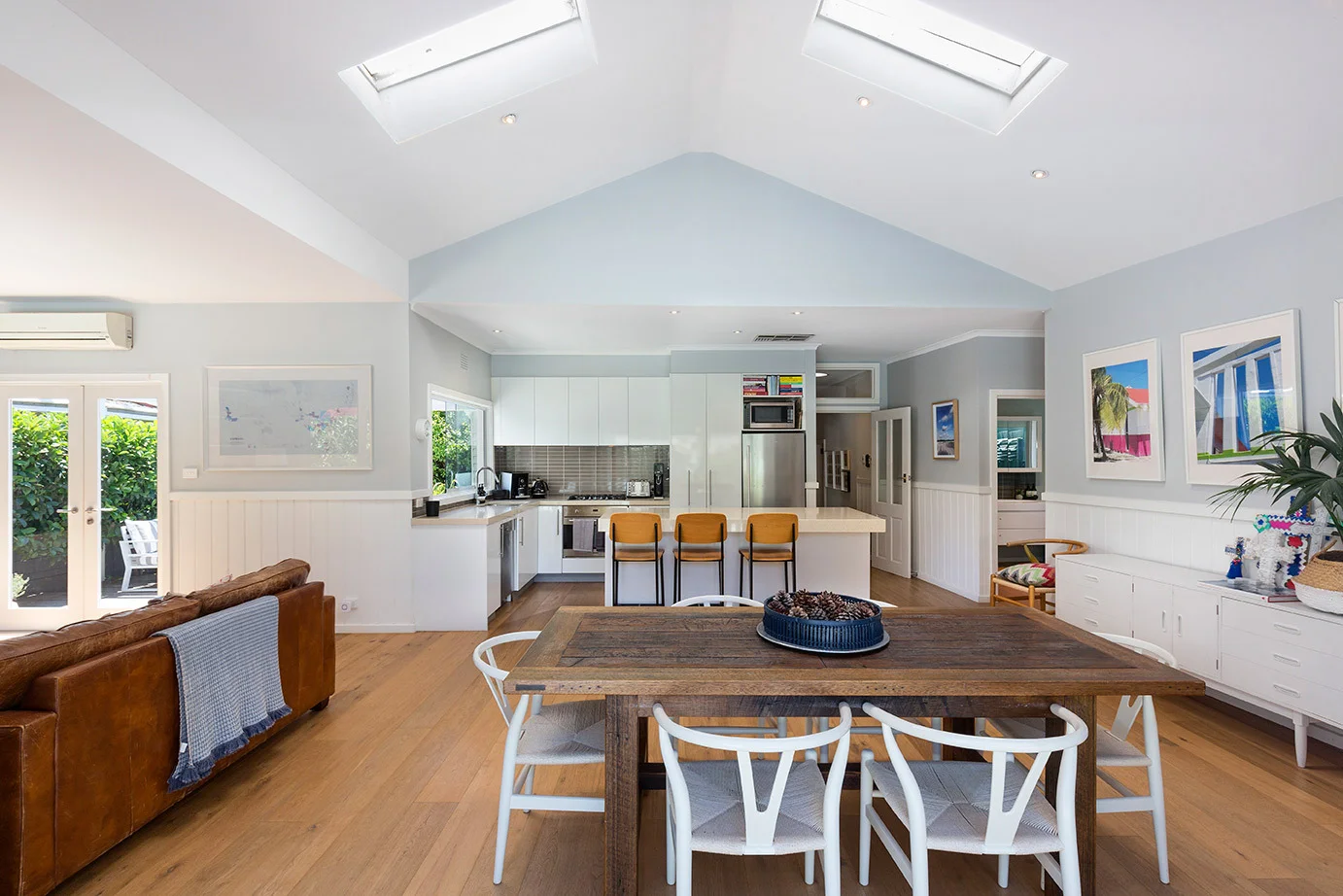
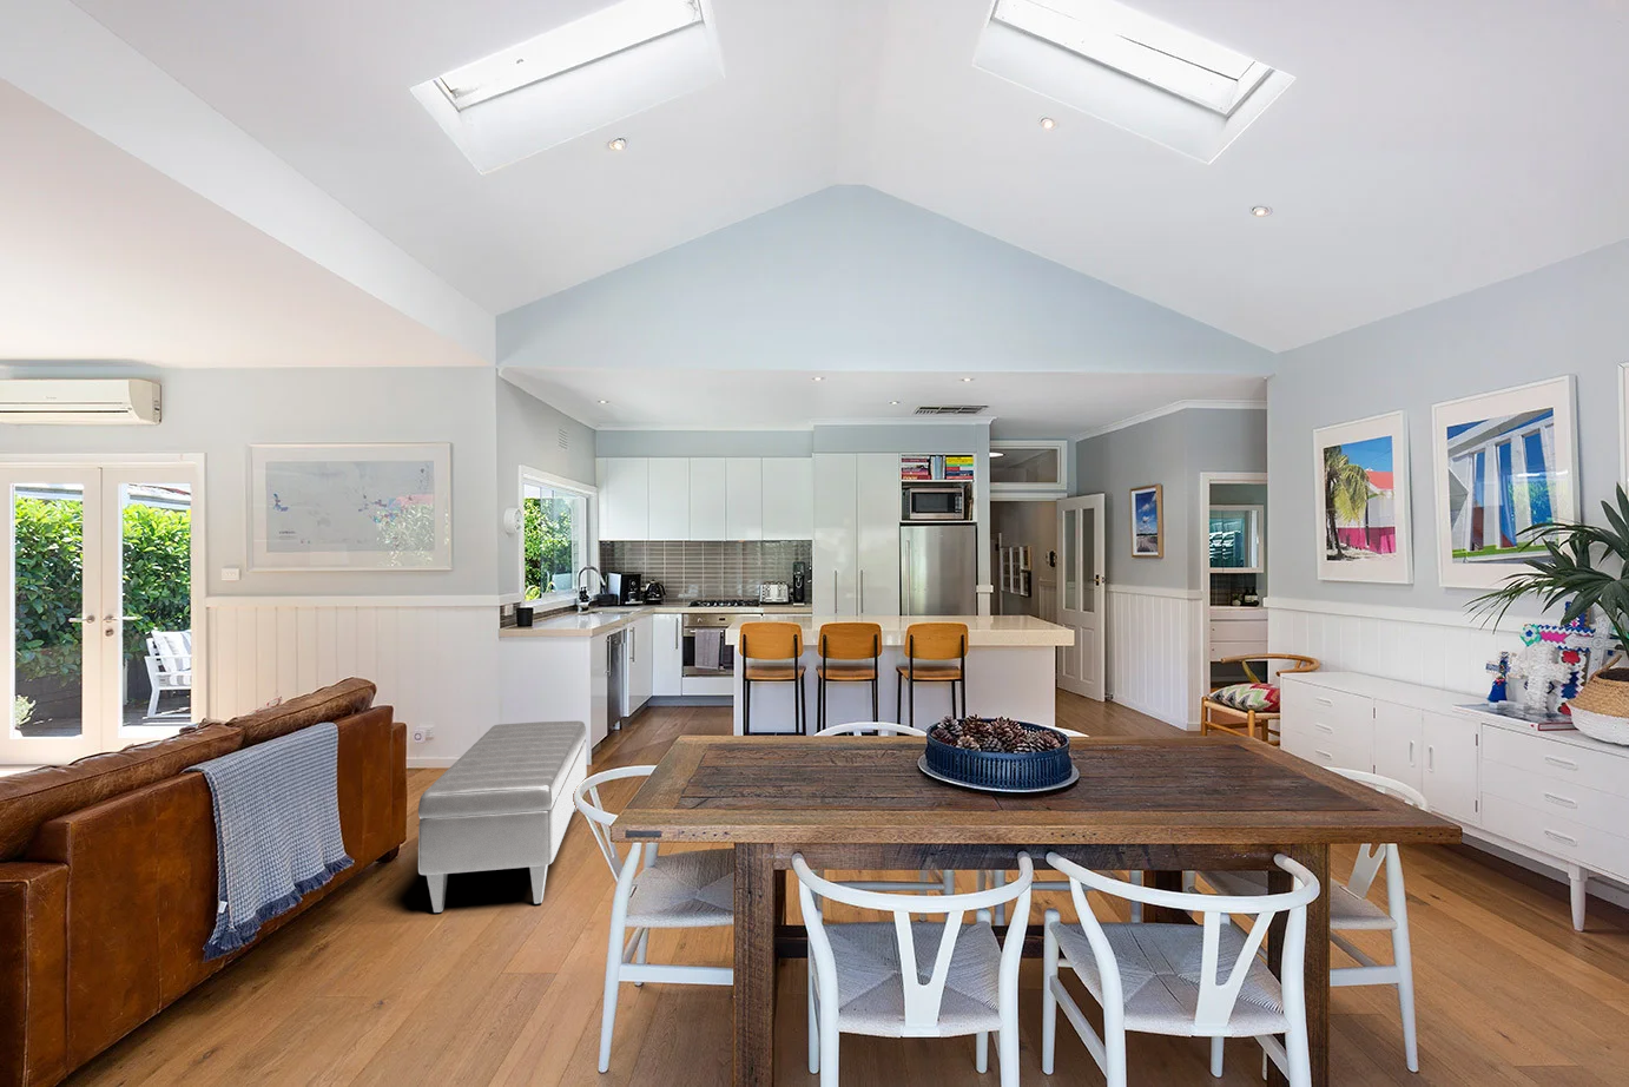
+ ottoman [417,721,587,914]
